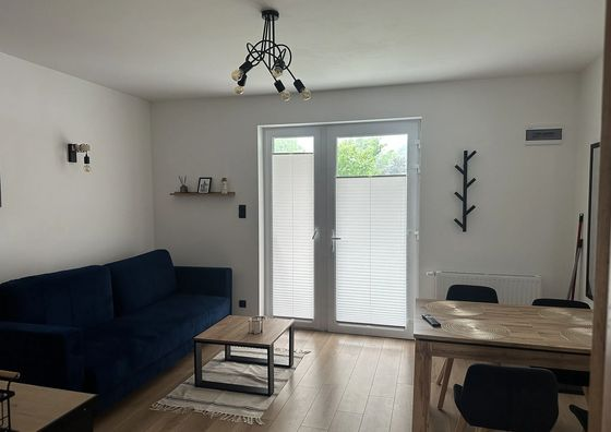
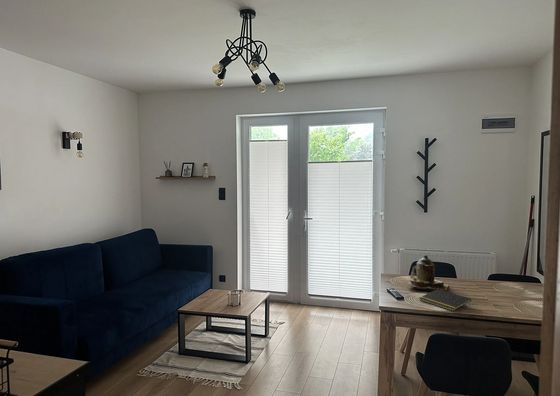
+ teapot [405,254,449,292]
+ notepad [419,289,472,312]
